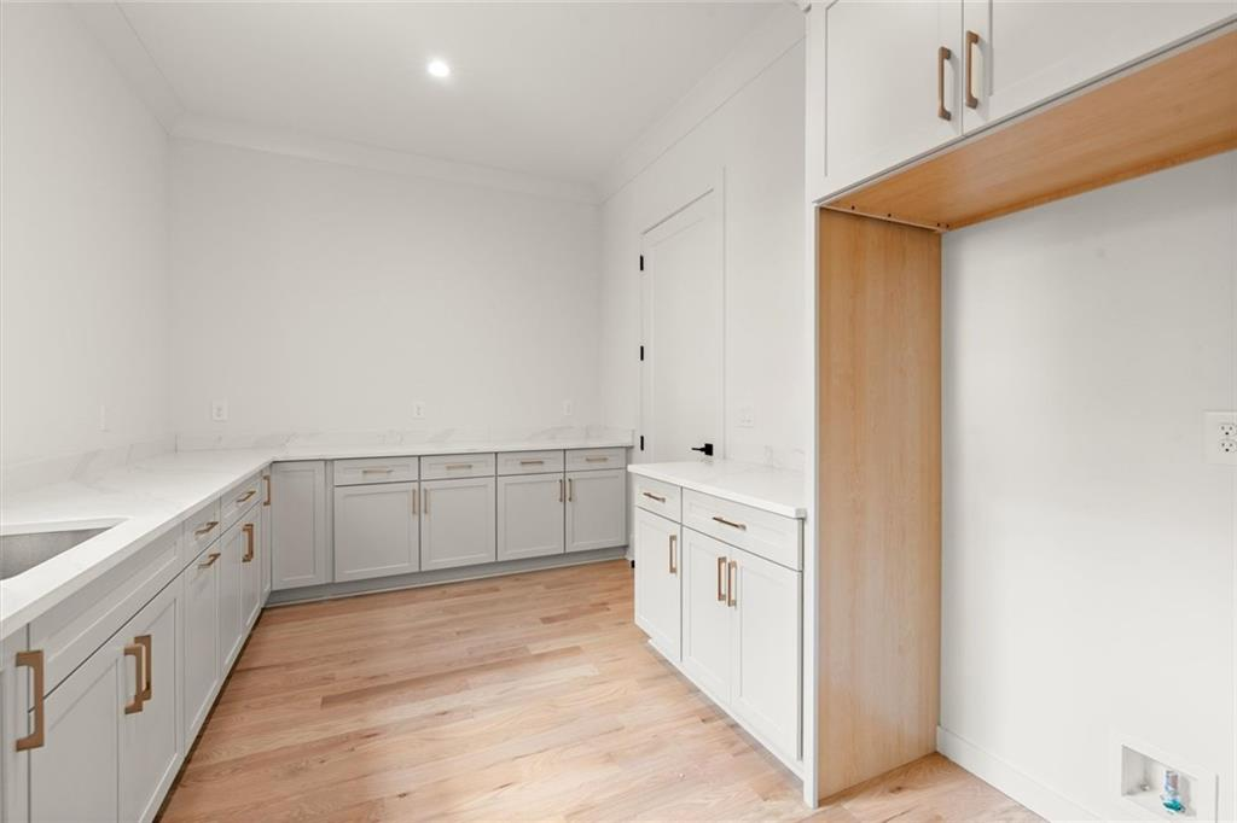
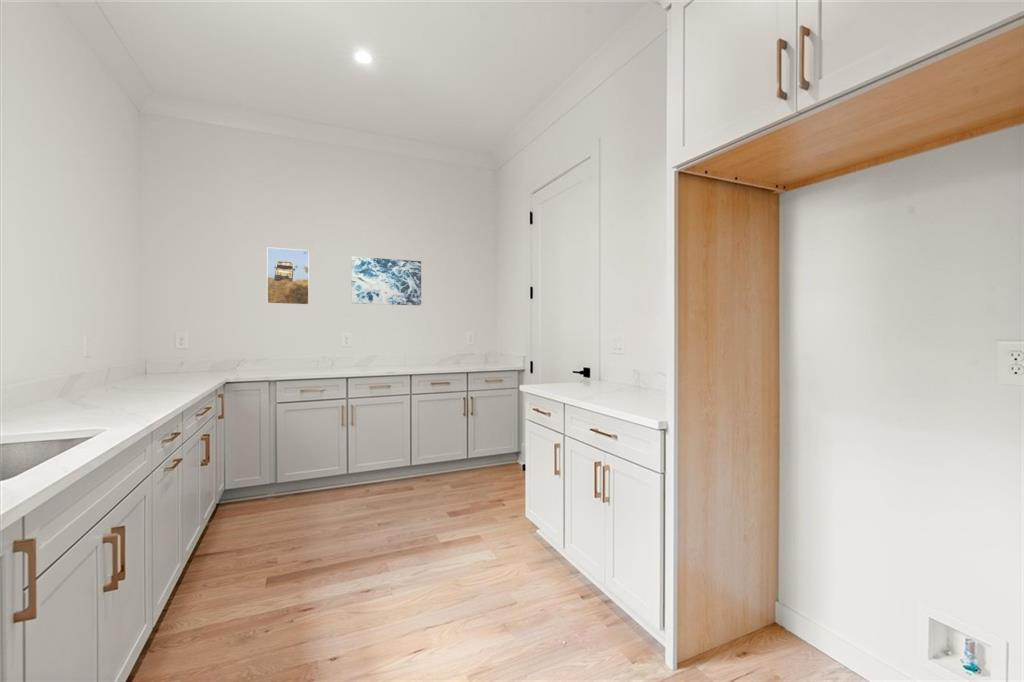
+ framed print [266,246,310,306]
+ wall art [350,256,422,306]
